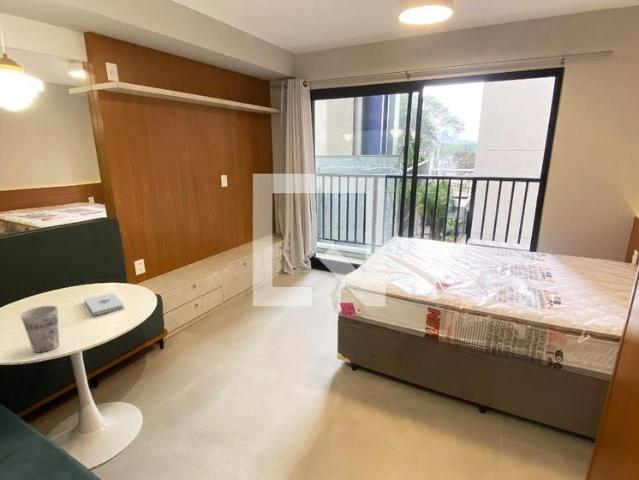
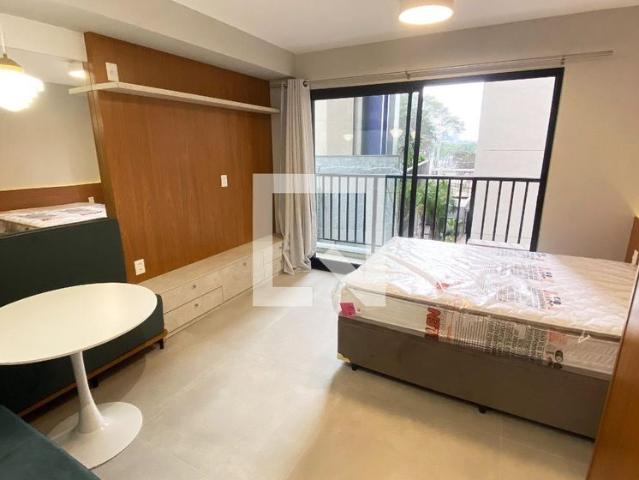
- notepad [83,292,125,317]
- cup [19,305,60,353]
